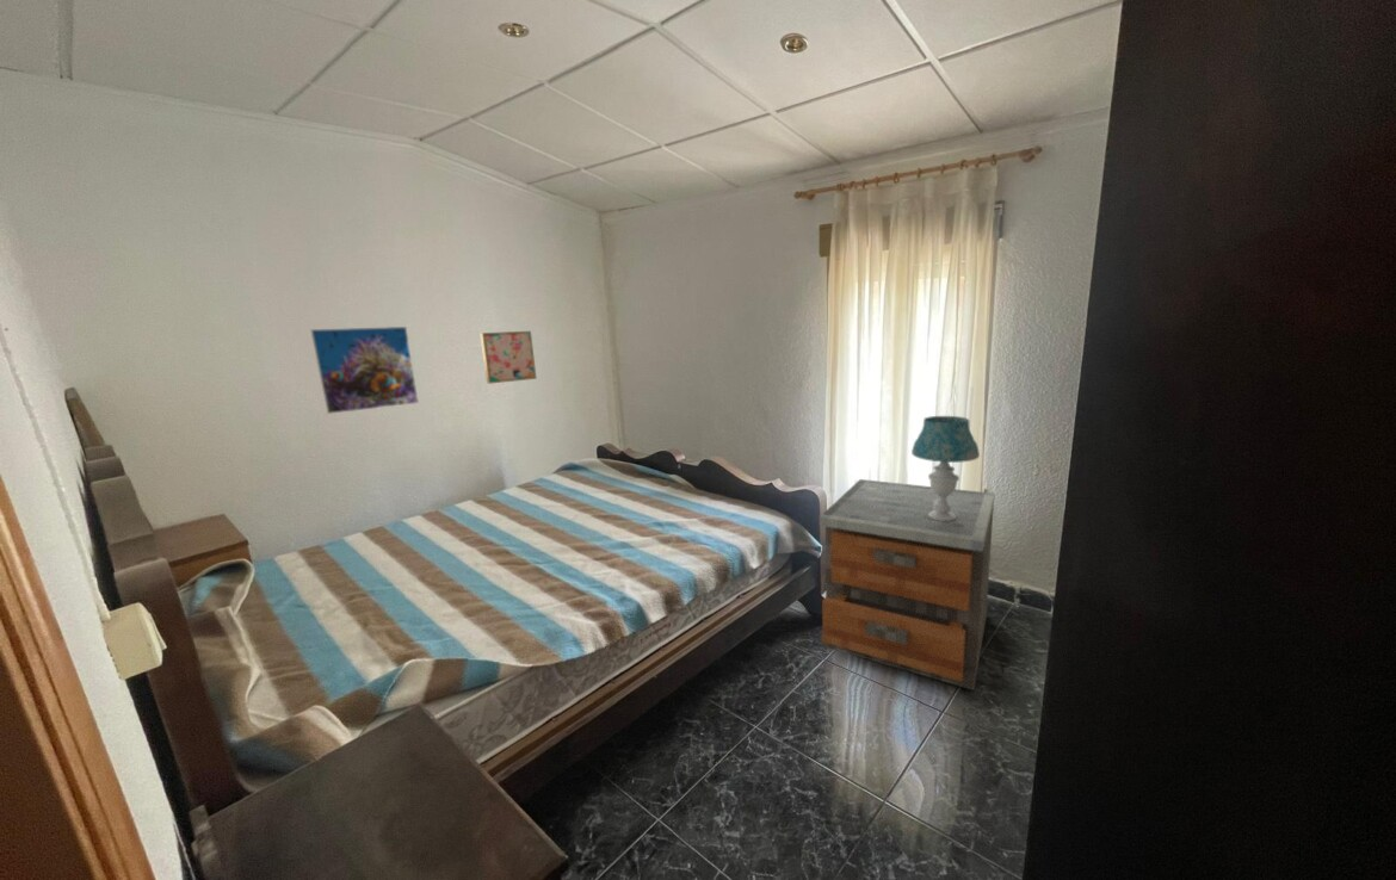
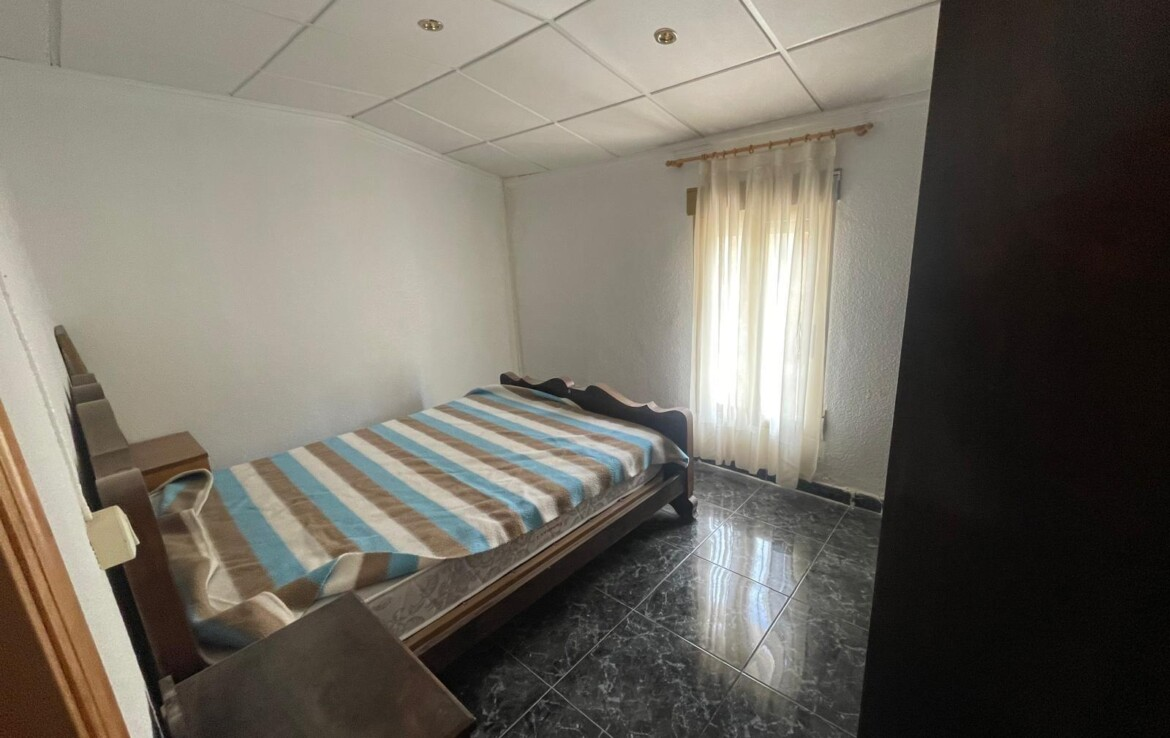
- wall art [480,330,538,385]
- nightstand [819,478,996,692]
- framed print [309,326,420,415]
- table lamp [910,415,981,521]
